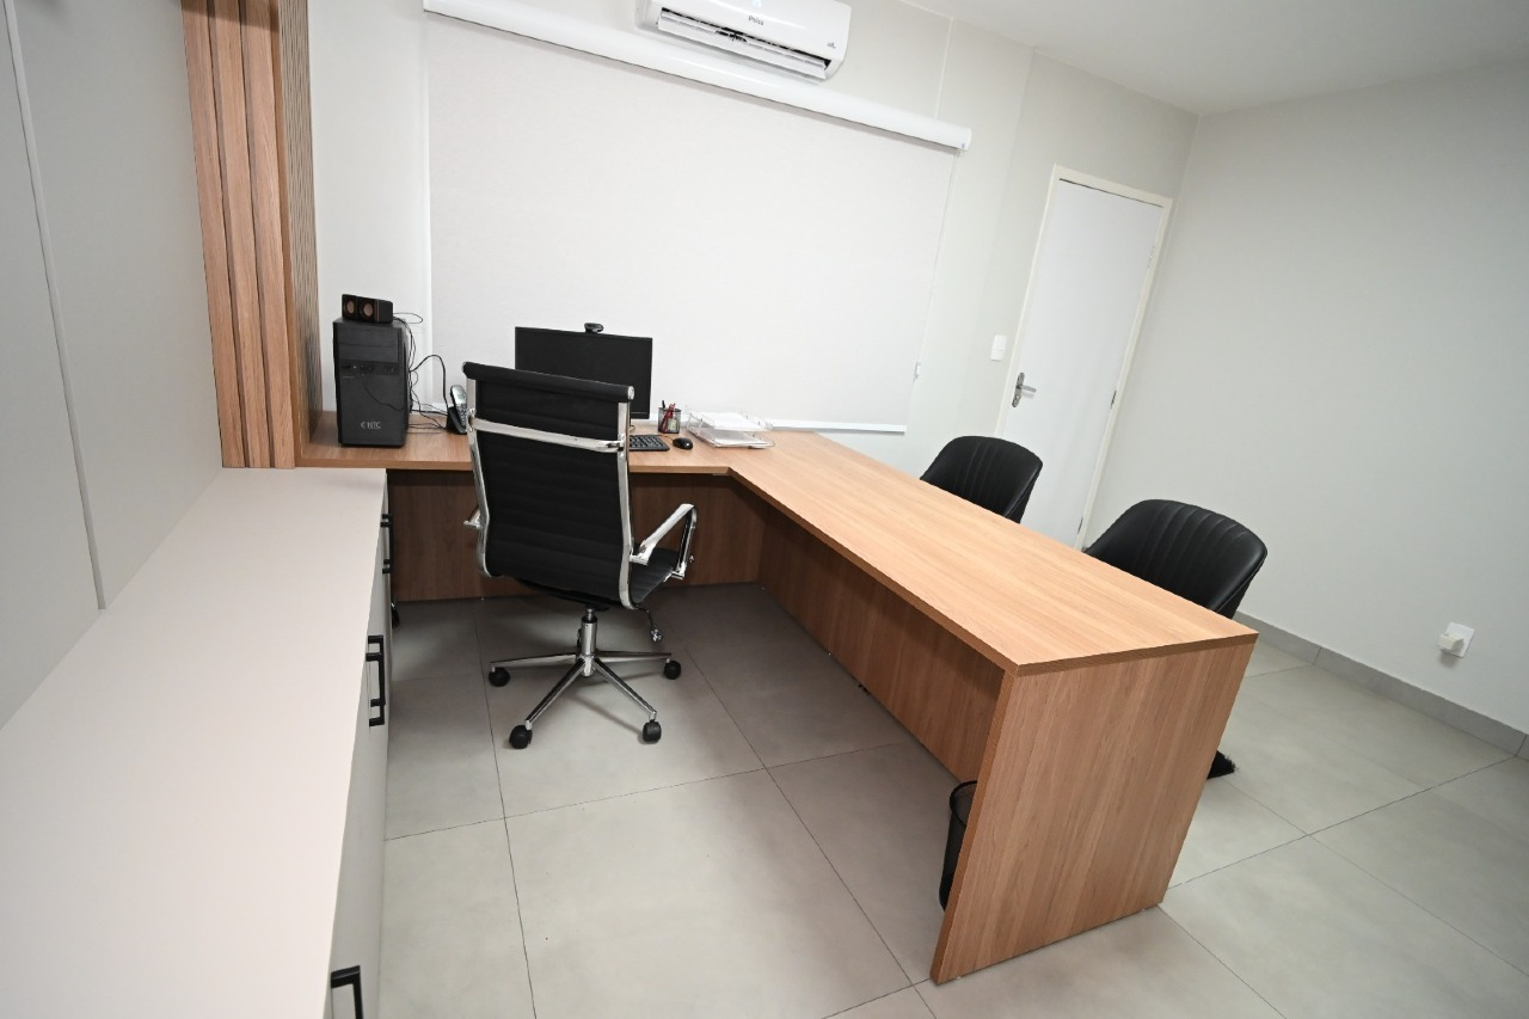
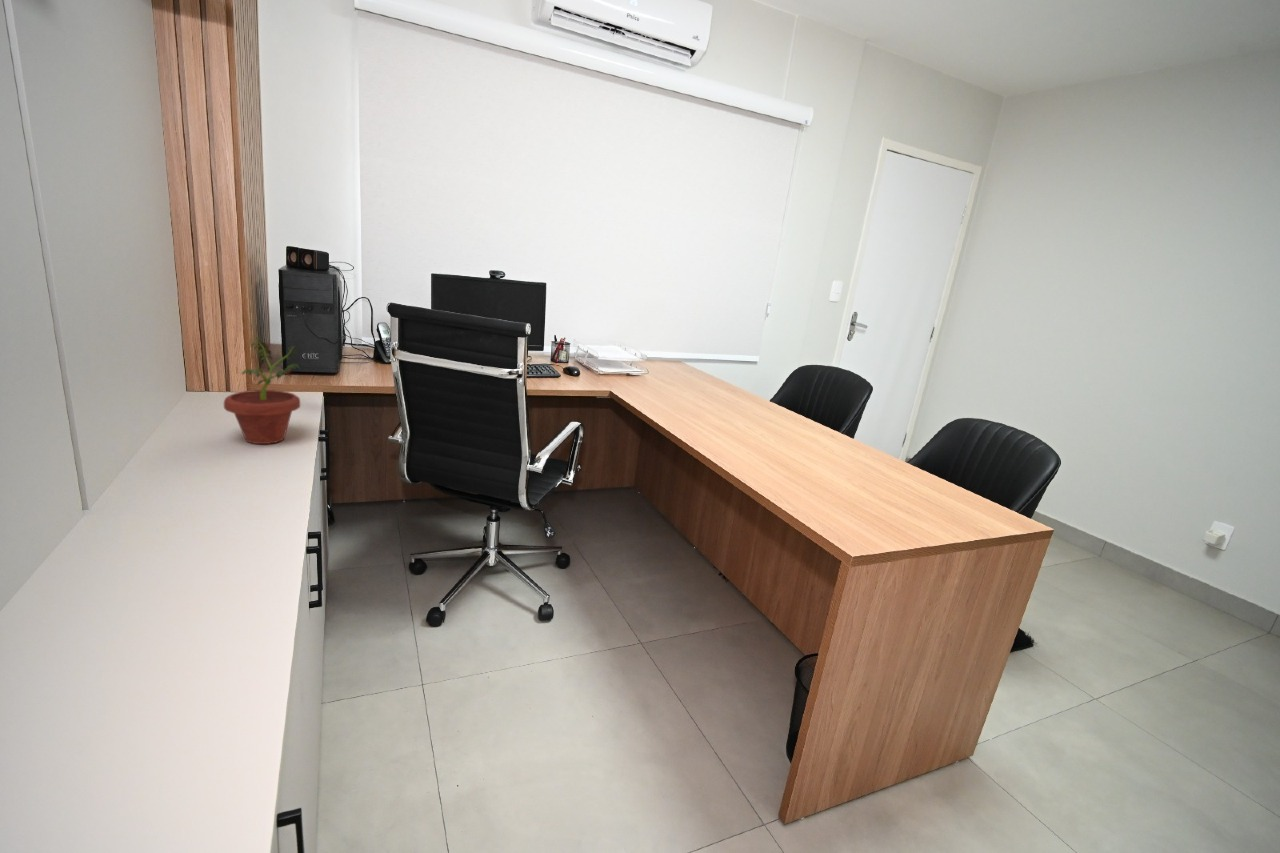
+ potted plant [223,336,303,445]
